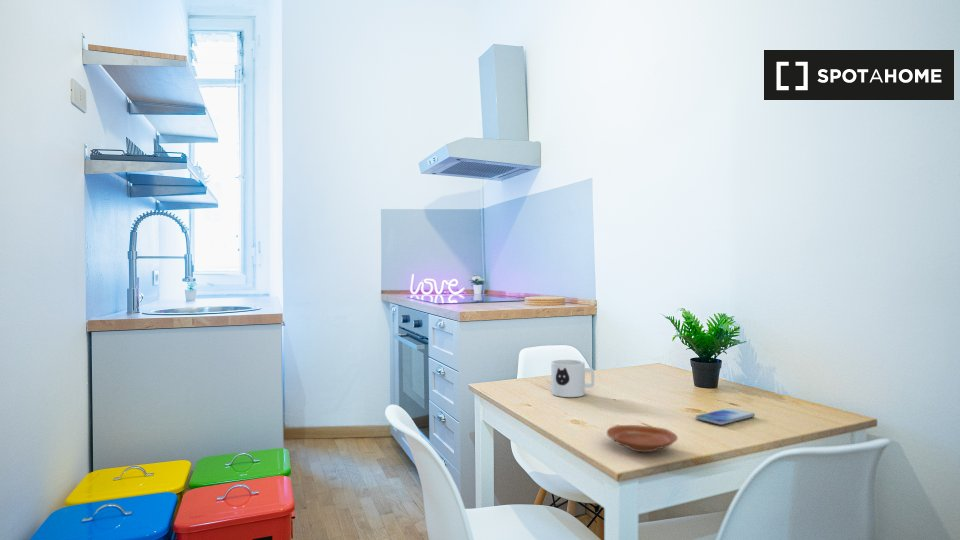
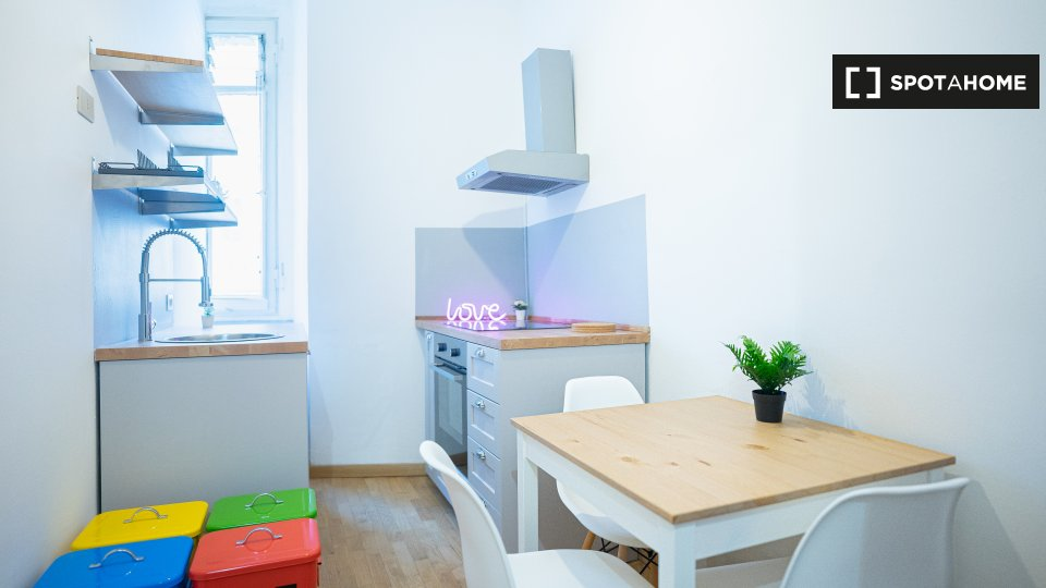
- plate [606,424,678,453]
- mug [550,359,595,398]
- smartphone [695,407,756,426]
